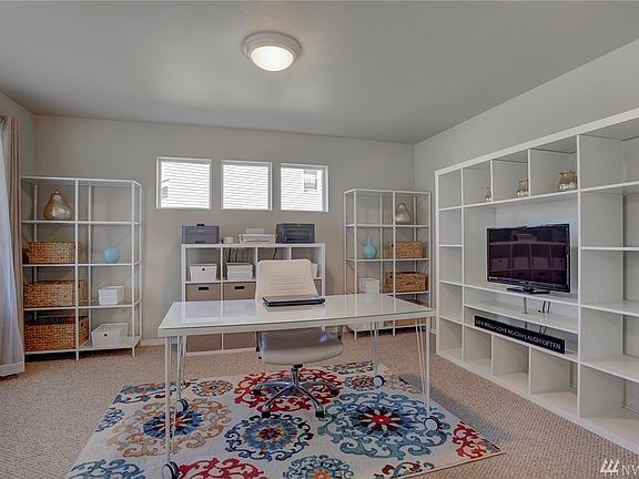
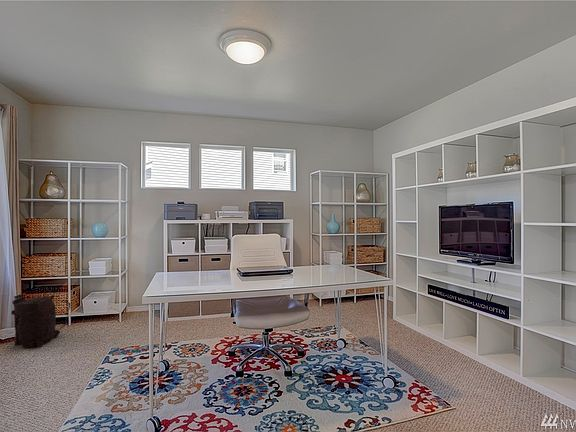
+ backpack [10,293,71,349]
